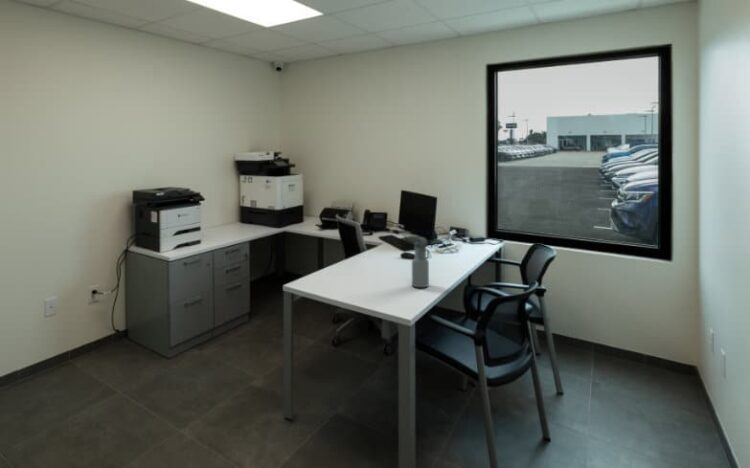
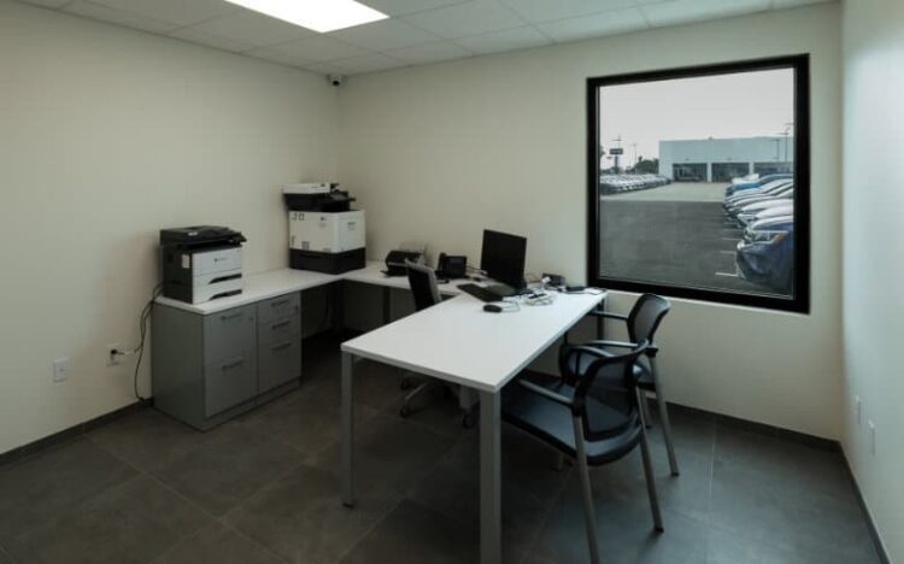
- water bottle [411,236,430,288]
